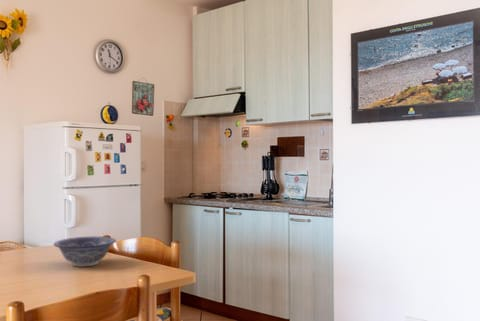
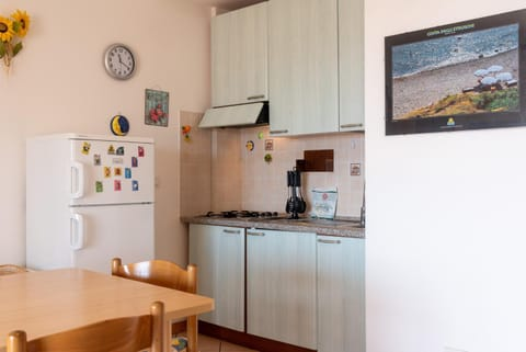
- decorative bowl [53,236,117,268]
